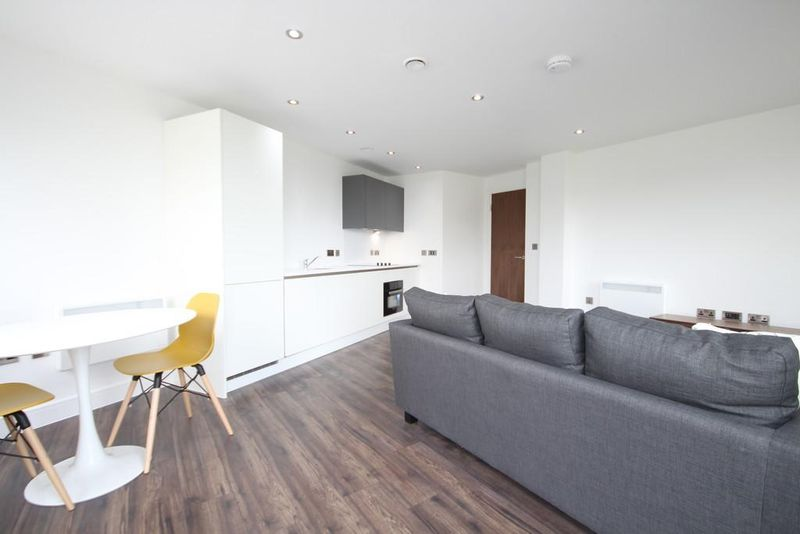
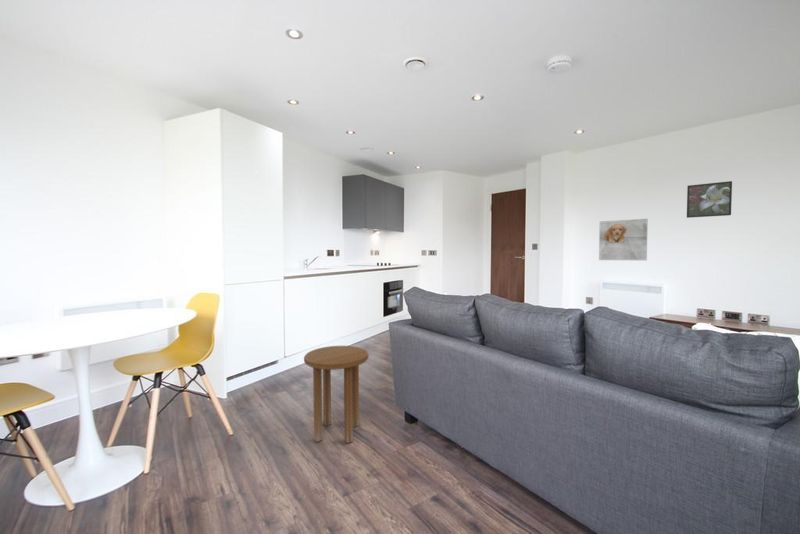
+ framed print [686,180,733,219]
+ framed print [598,218,649,261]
+ side table [303,345,369,444]
